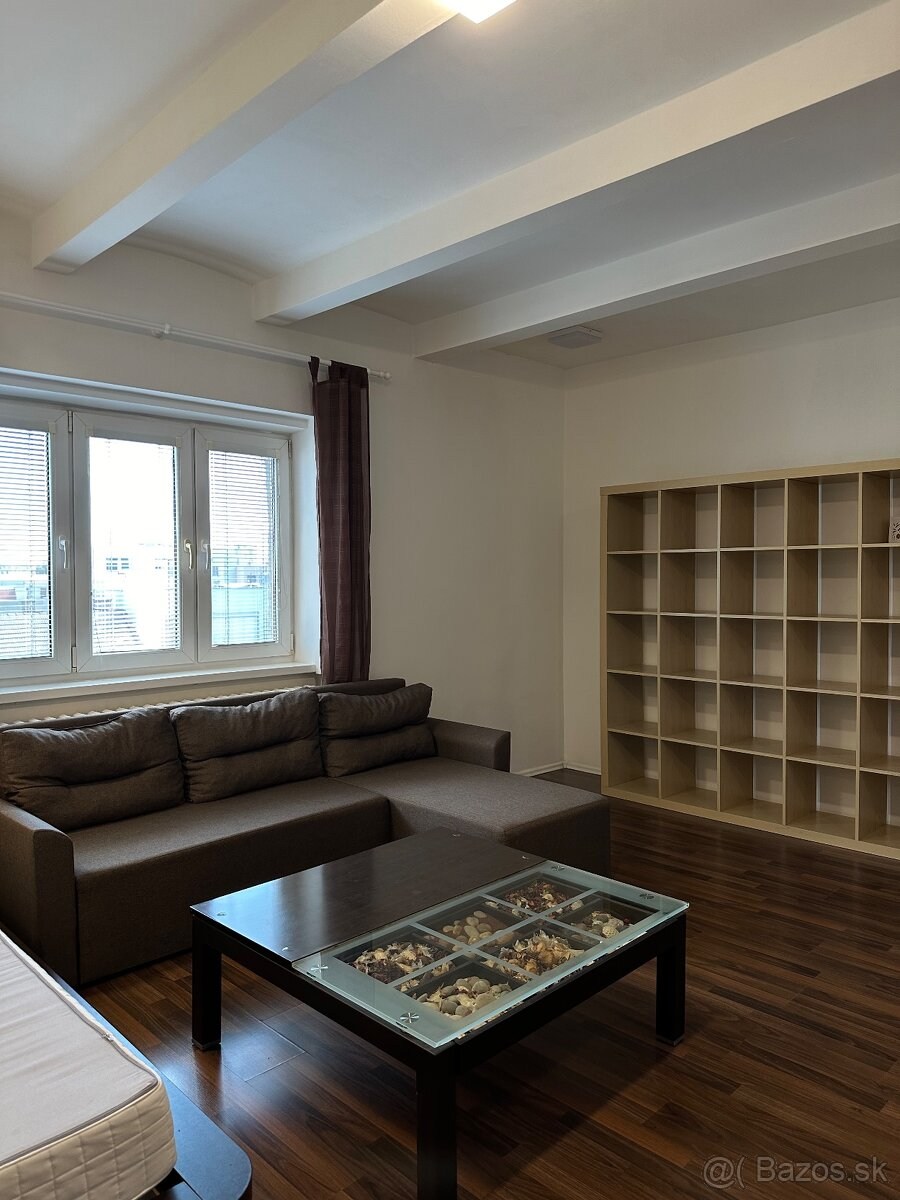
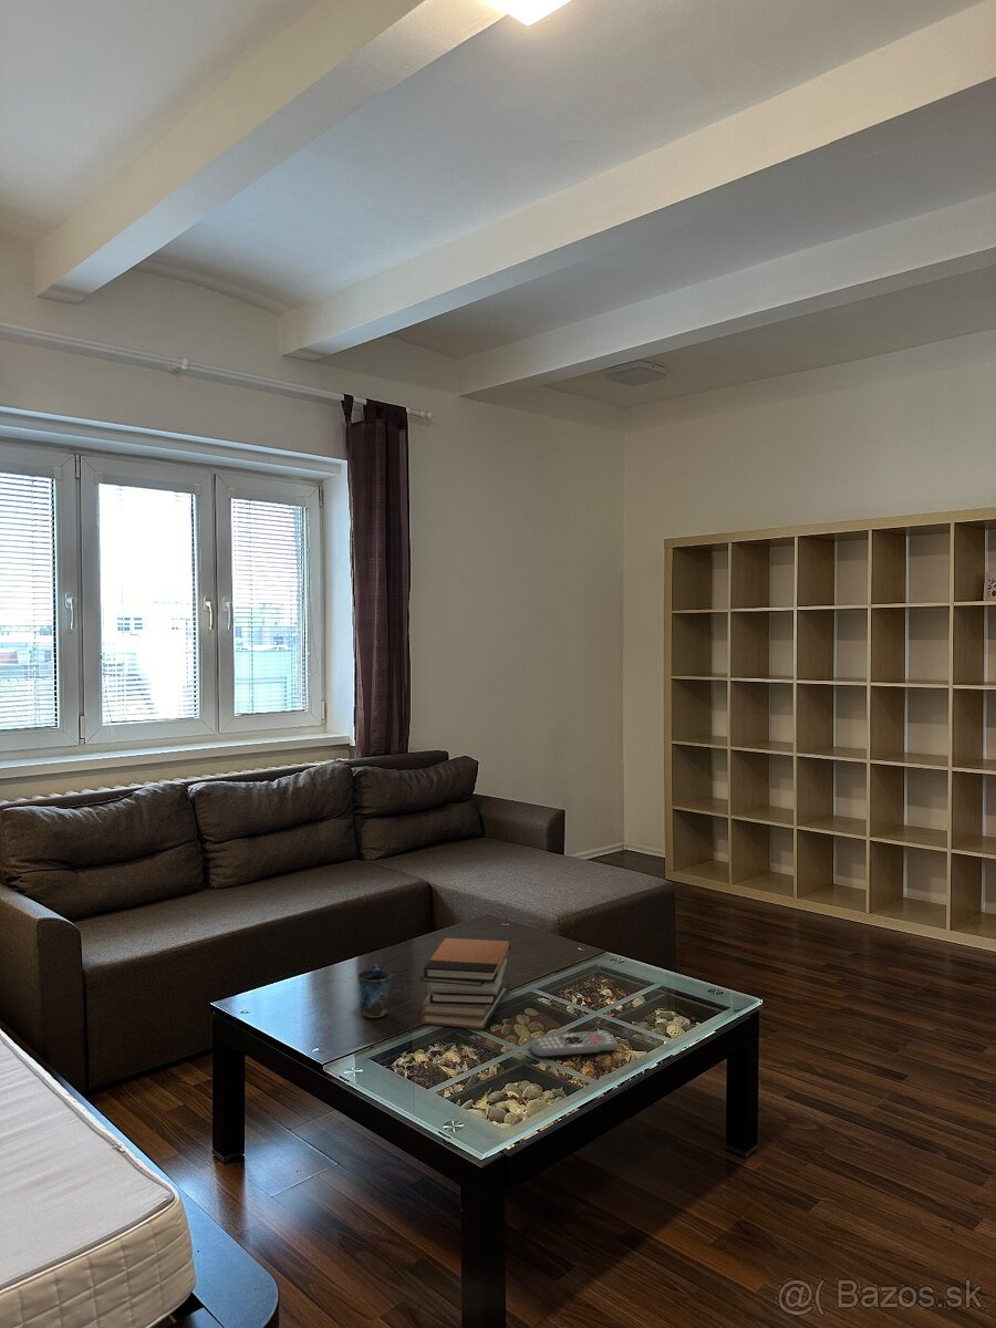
+ book stack [418,932,512,1030]
+ remote control [528,1029,619,1059]
+ mug [356,963,393,1019]
